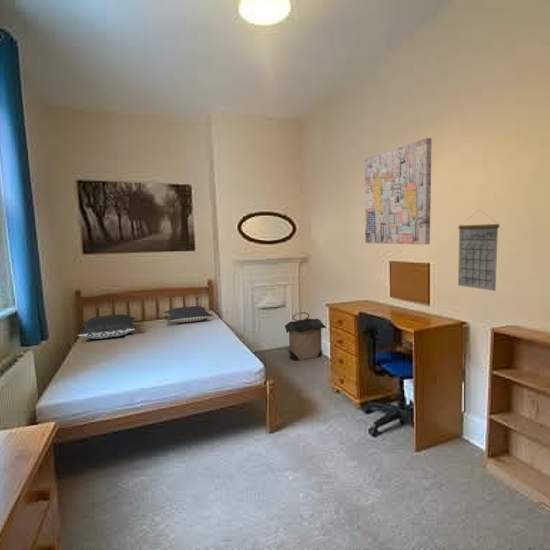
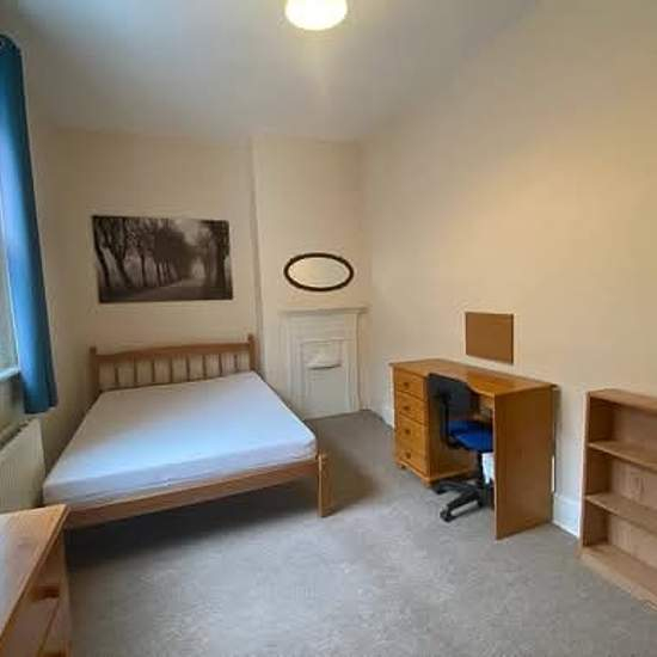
- pillow [77,313,137,340]
- pillow [164,305,214,324]
- calendar [457,209,500,292]
- wall art [364,137,433,245]
- laundry hamper [284,311,328,362]
